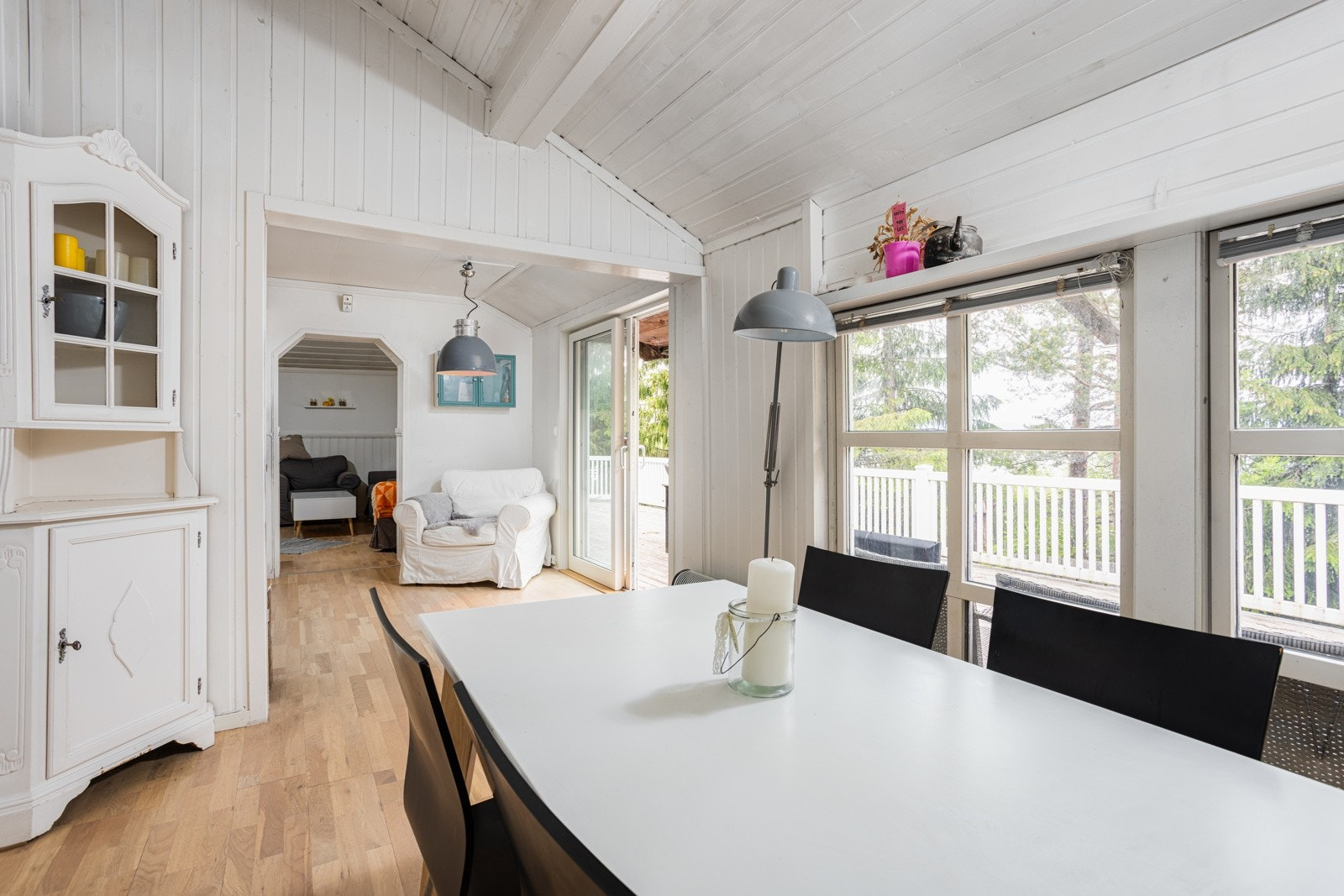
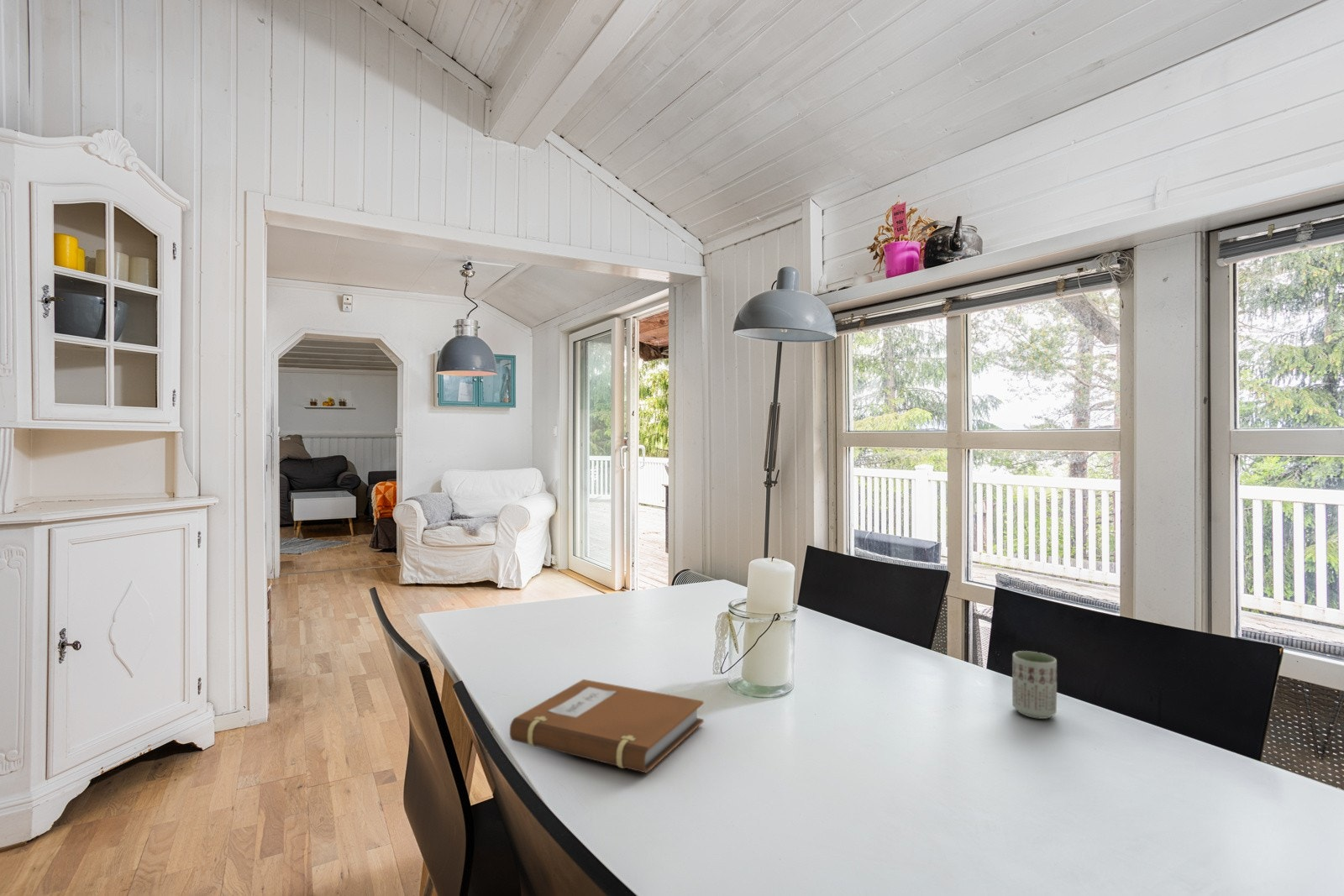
+ cup [1011,650,1058,720]
+ notebook [509,679,705,773]
